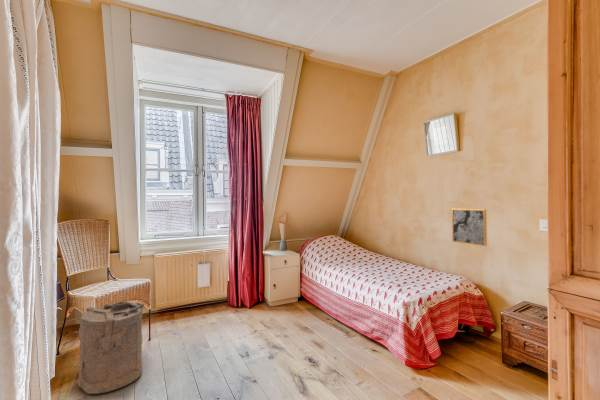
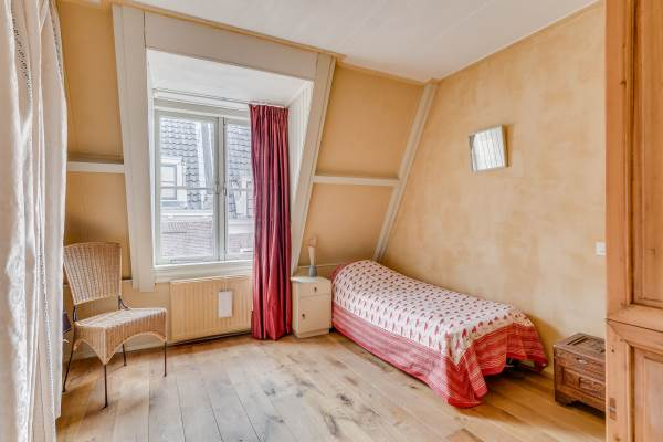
- laundry hamper [71,300,145,395]
- wall art [451,208,488,247]
